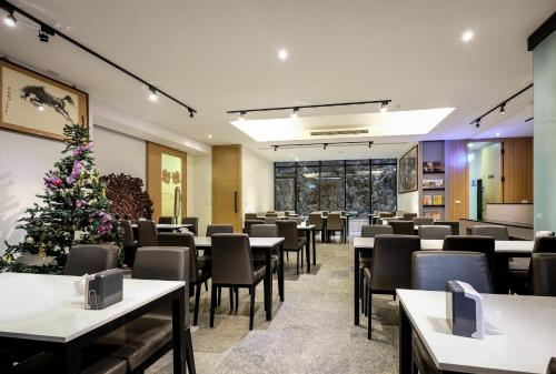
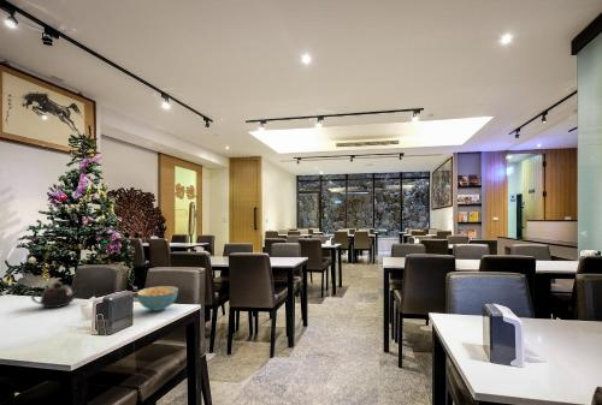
+ cereal bowl [136,285,179,312]
+ teapot [30,281,85,309]
